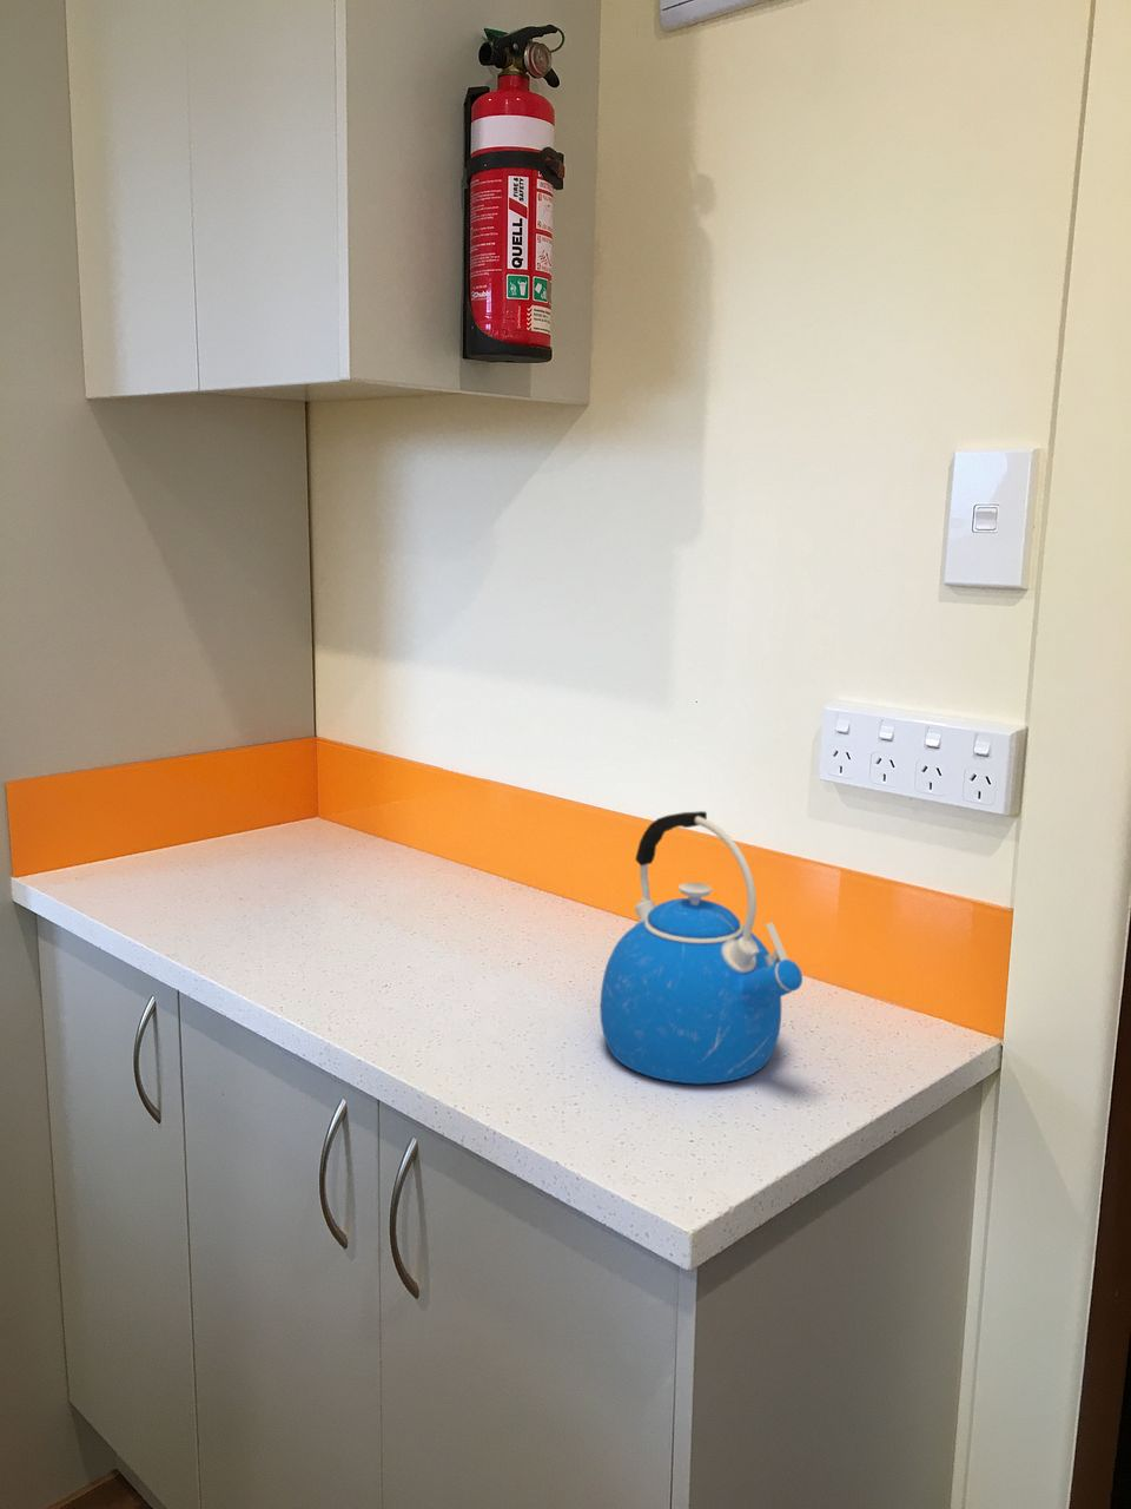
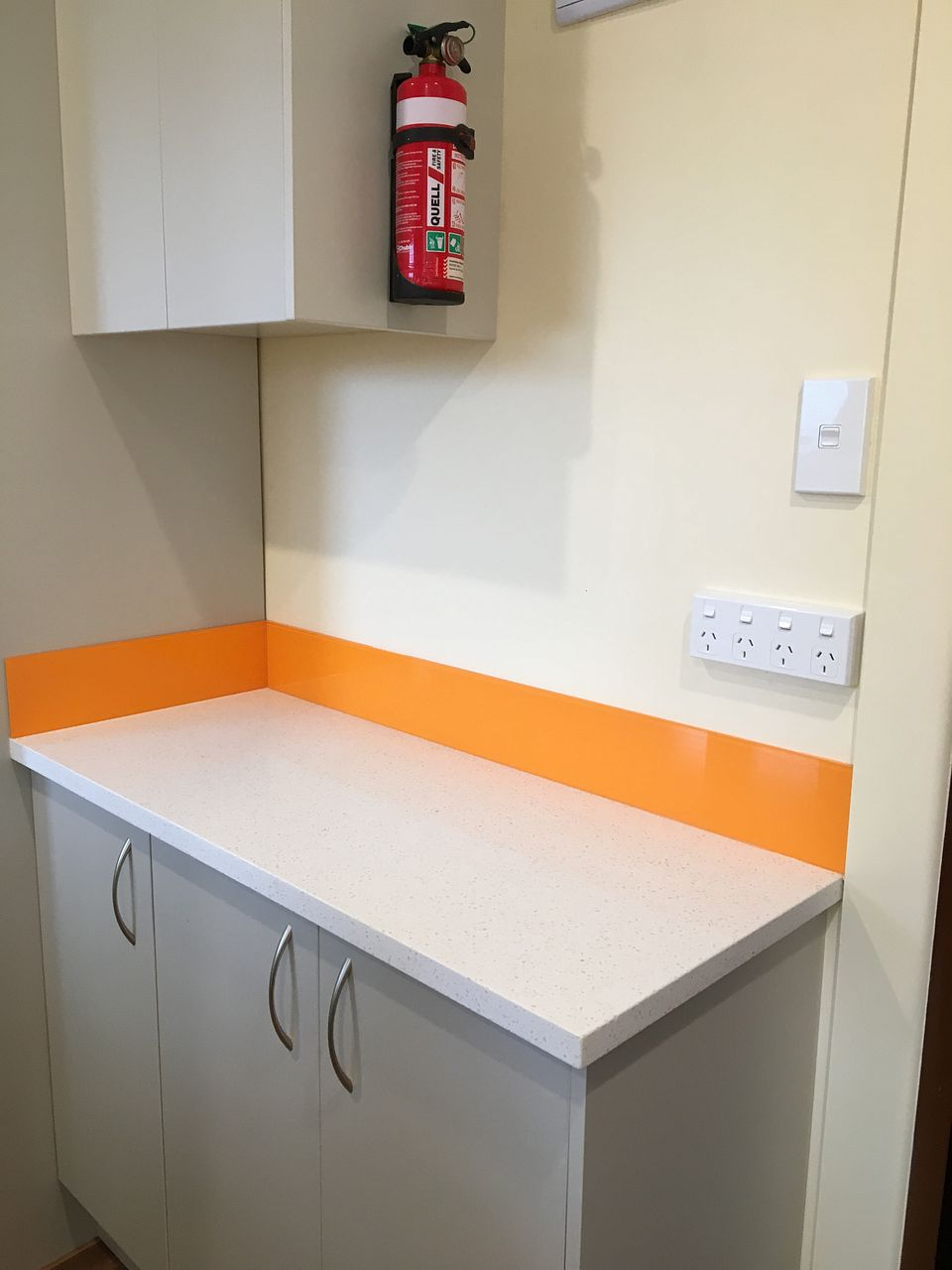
- kettle [599,810,803,1085]
